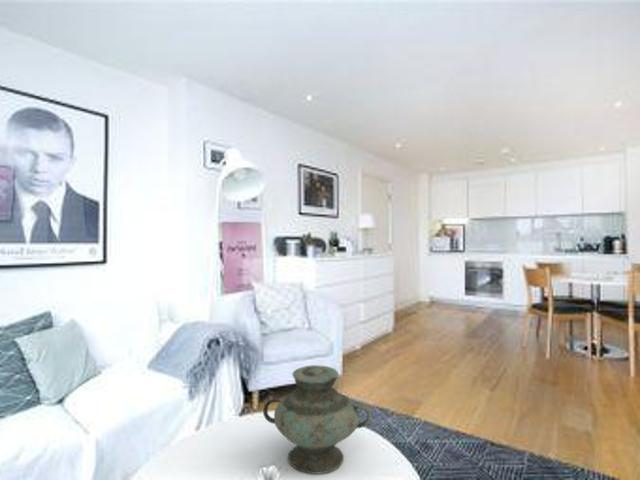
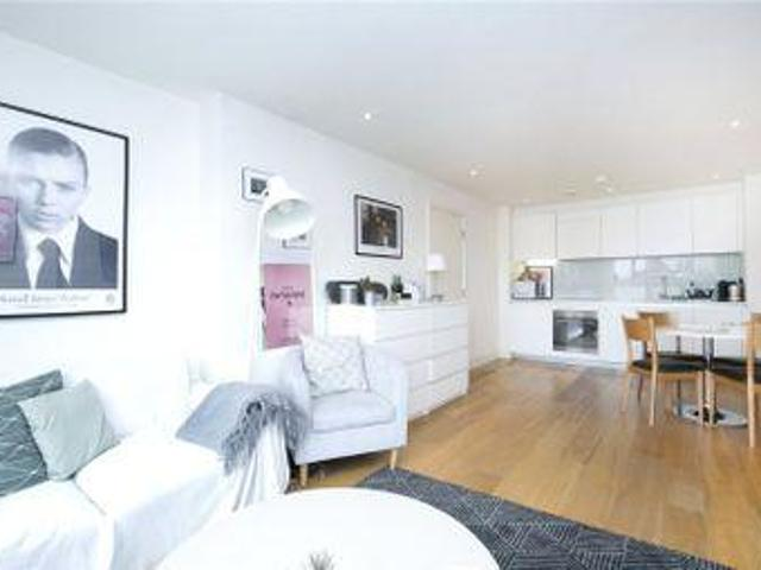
- vase [262,364,372,475]
